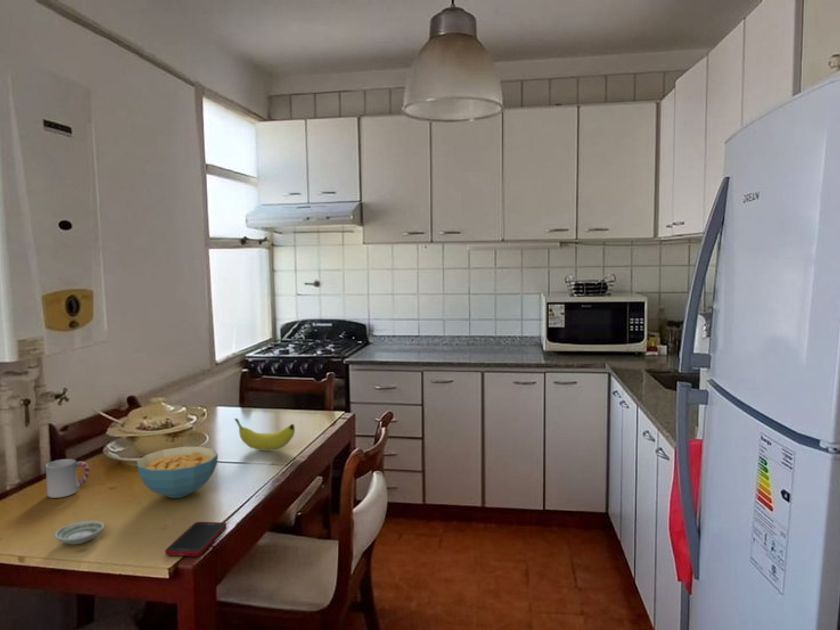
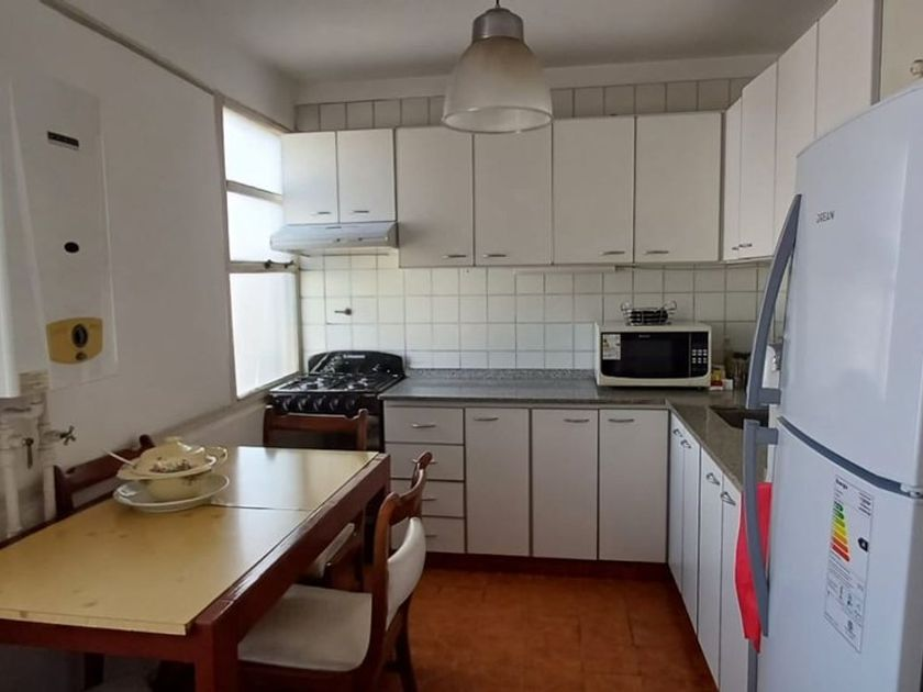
- saucer [54,520,105,546]
- fruit [233,417,296,452]
- cell phone [164,521,227,557]
- cup [45,458,91,499]
- cereal bowl [136,446,219,499]
